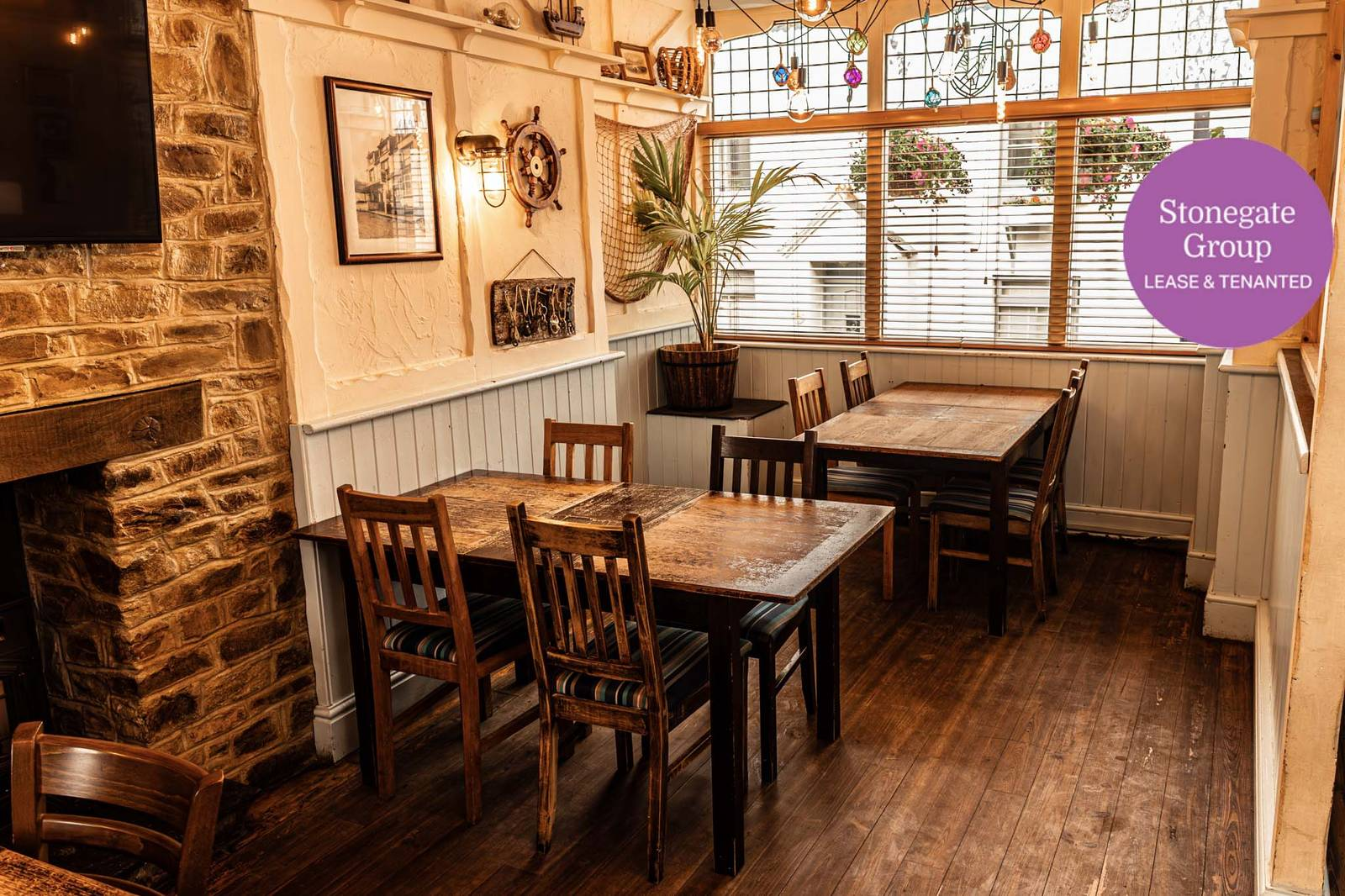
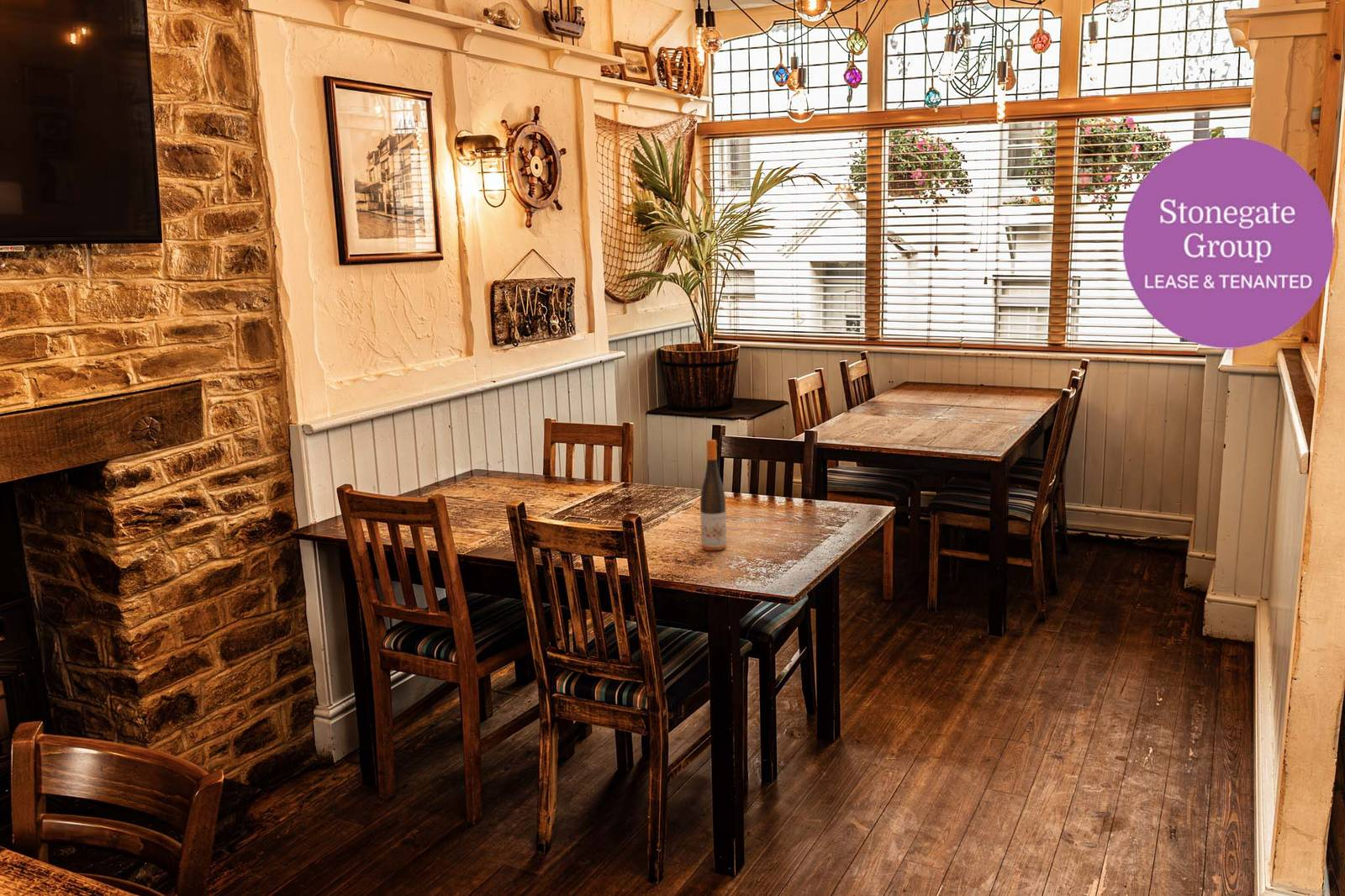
+ wine bottle [699,439,727,551]
